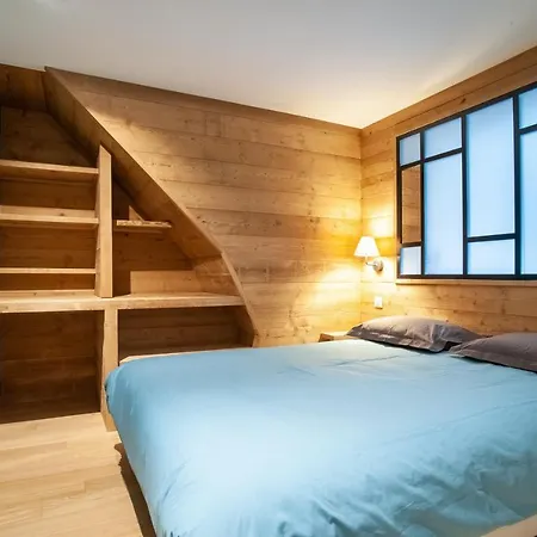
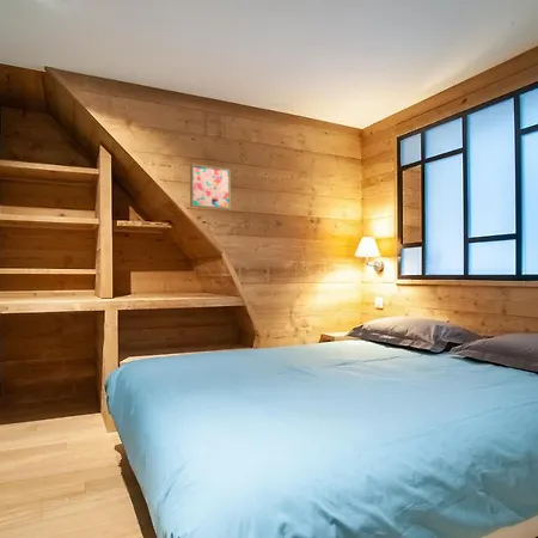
+ wall art [189,163,232,210]
